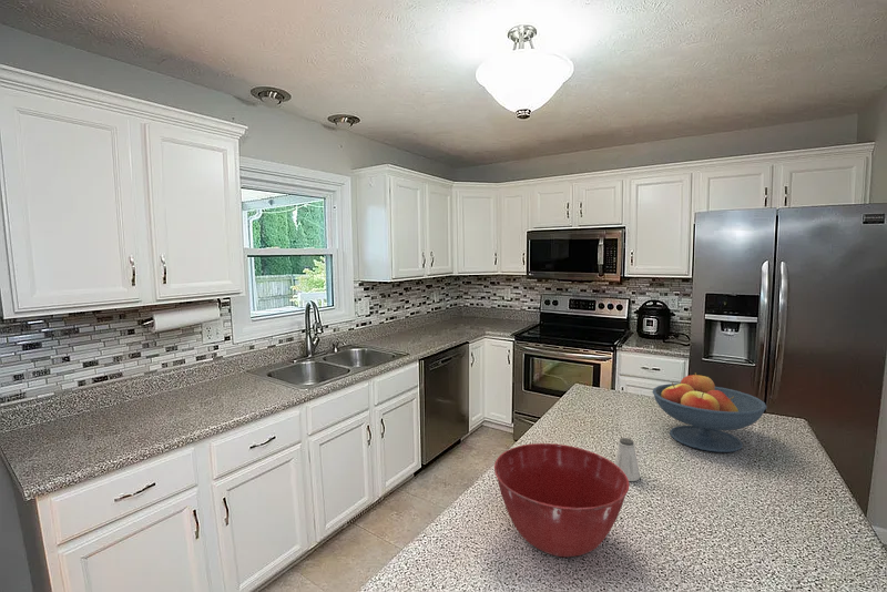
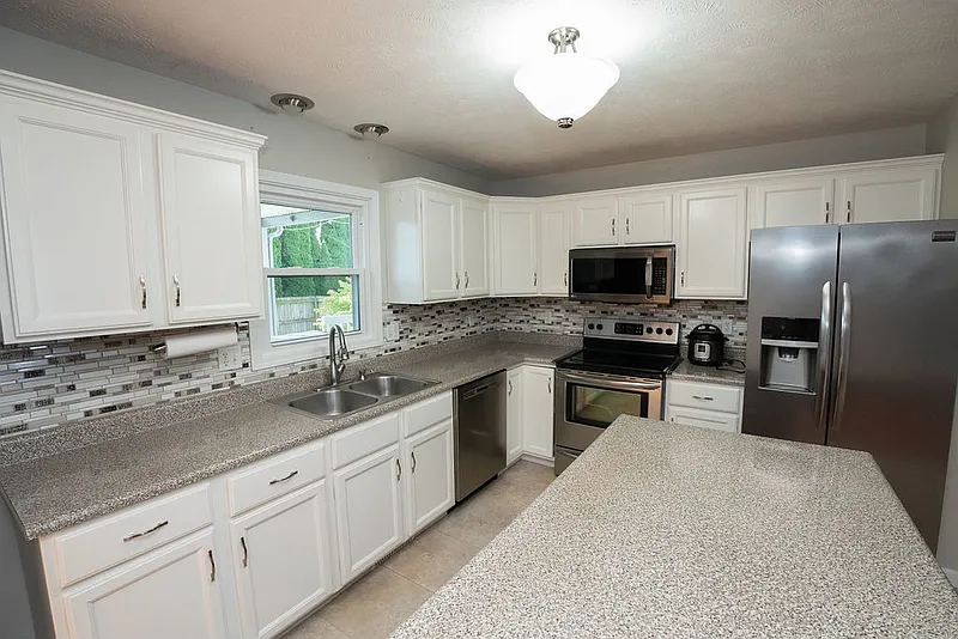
- mixing bowl [493,442,631,558]
- fruit bowl [651,371,768,453]
- saltshaker [613,437,641,482]
